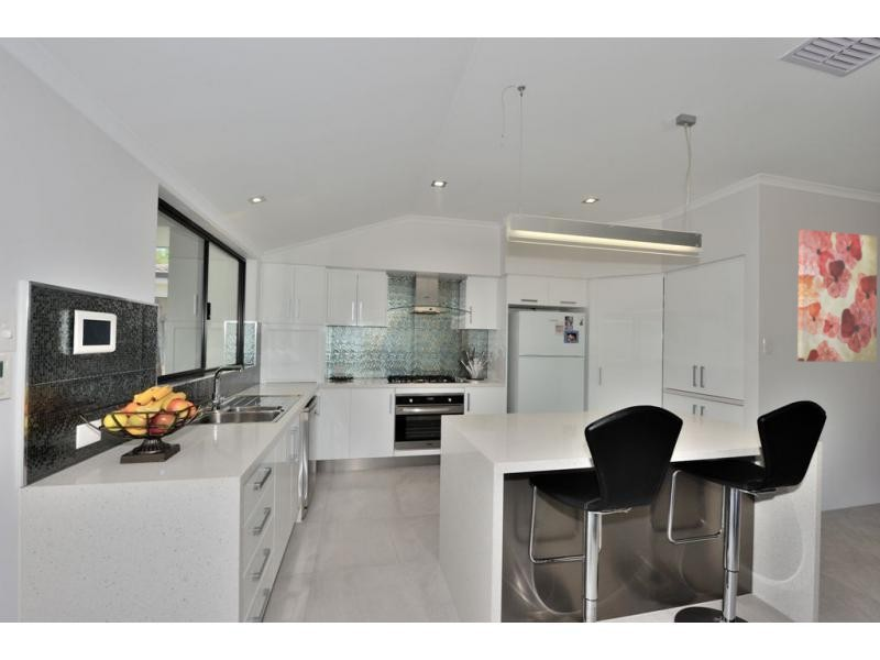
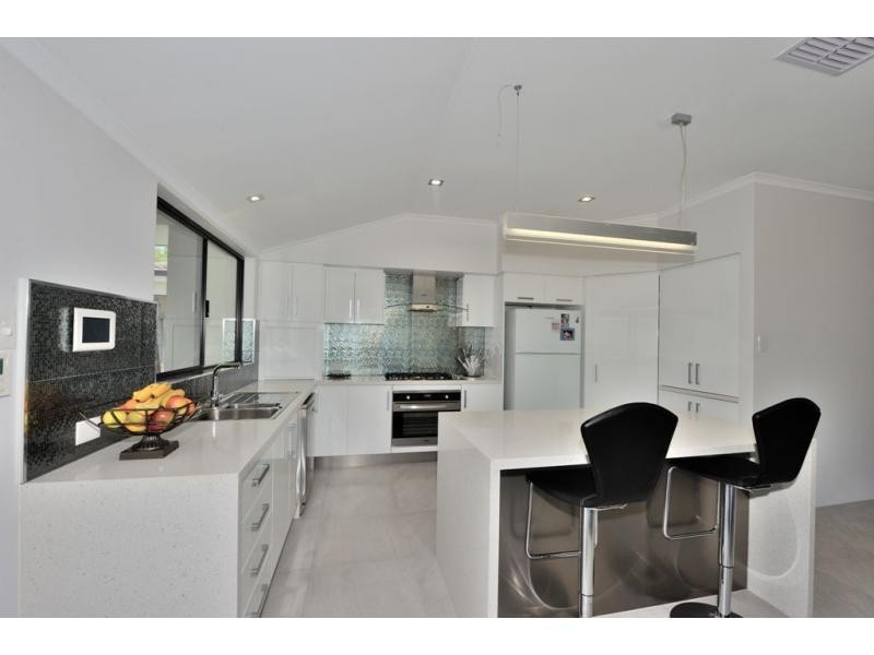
- wall art [796,229,879,363]
